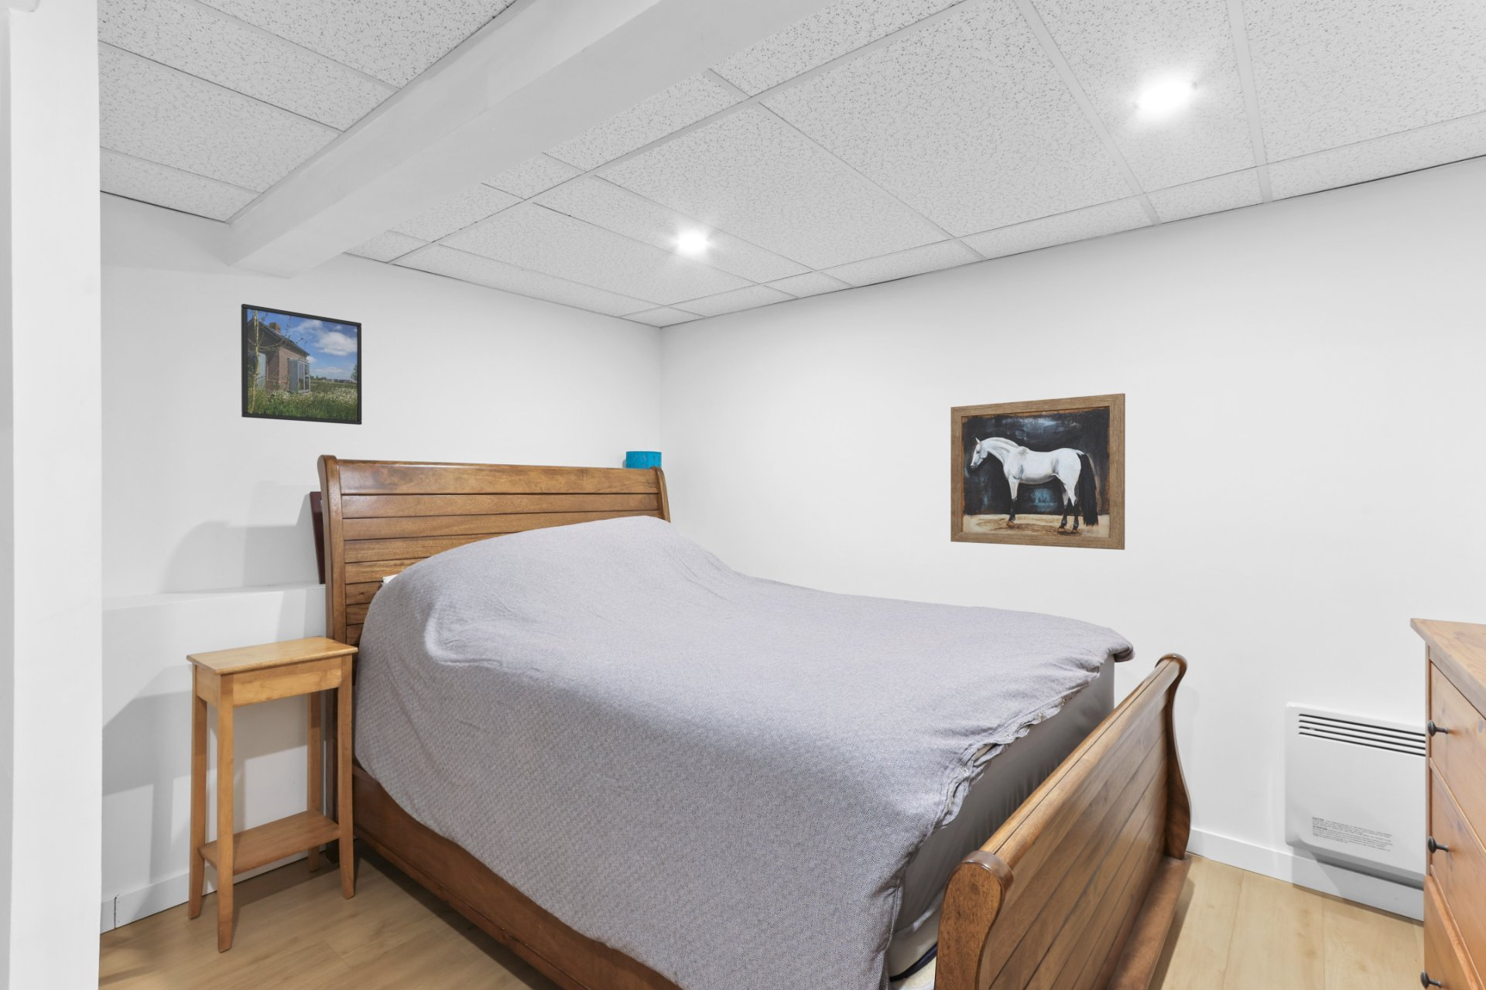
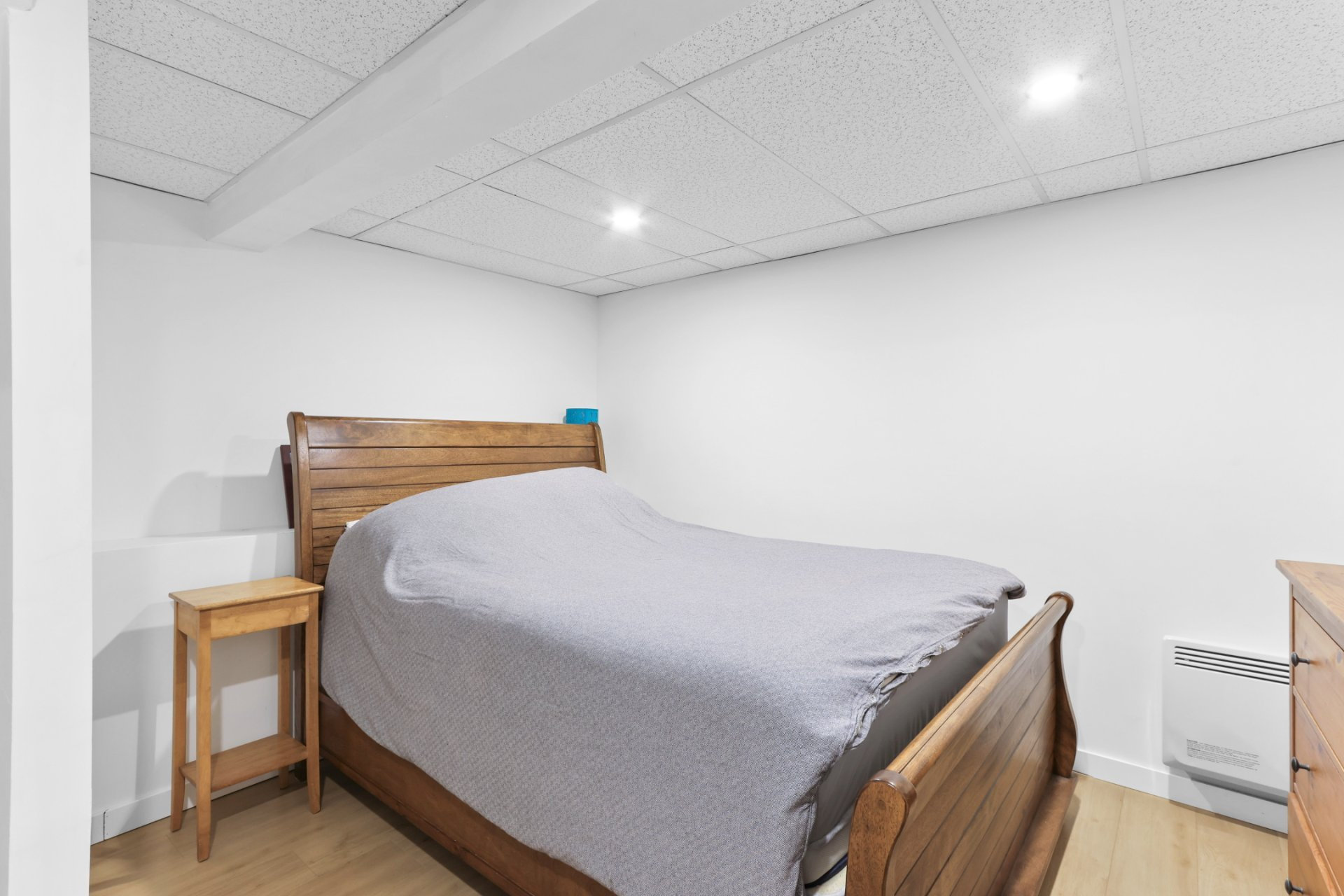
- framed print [241,303,363,425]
- wall art [950,393,1127,550]
